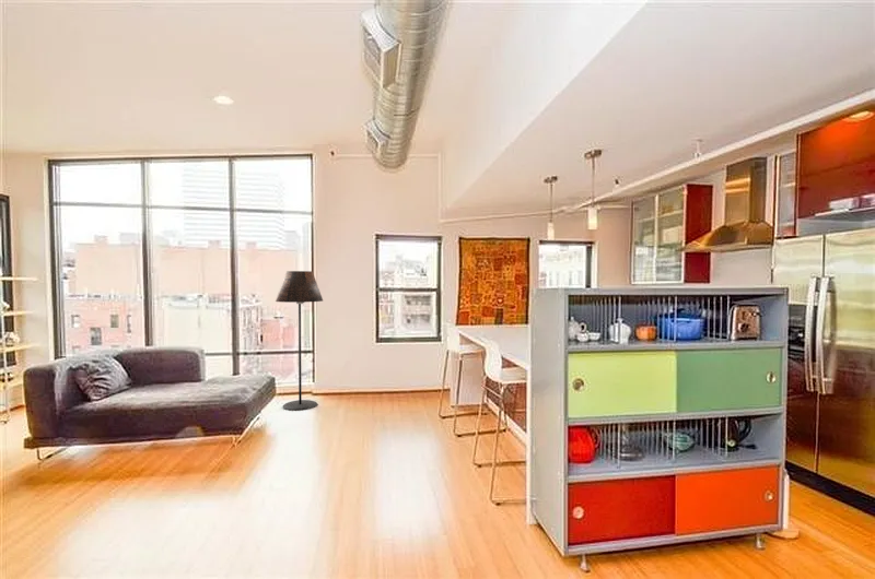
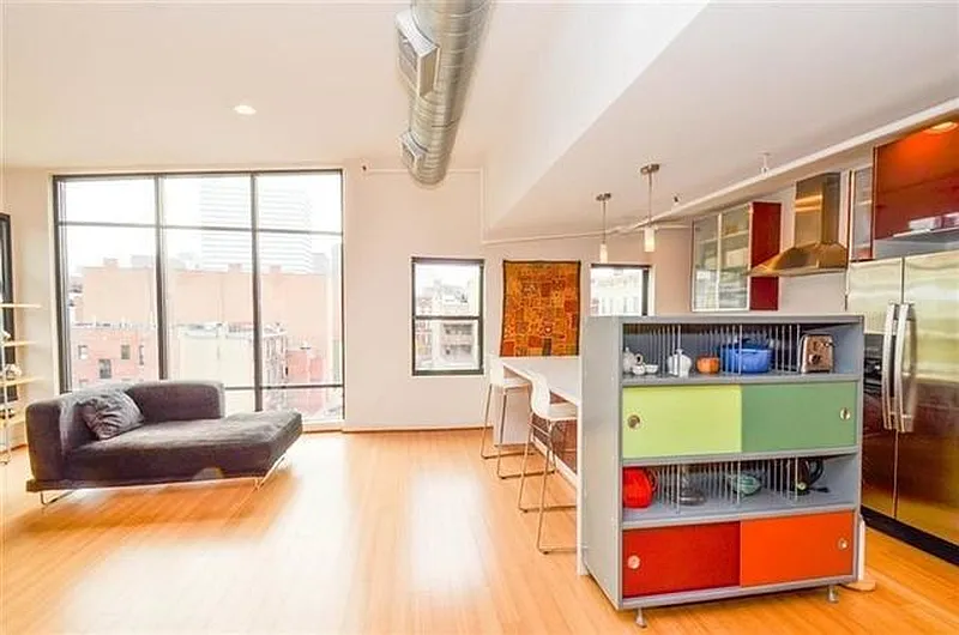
- floor lamp [275,270,324,412]
